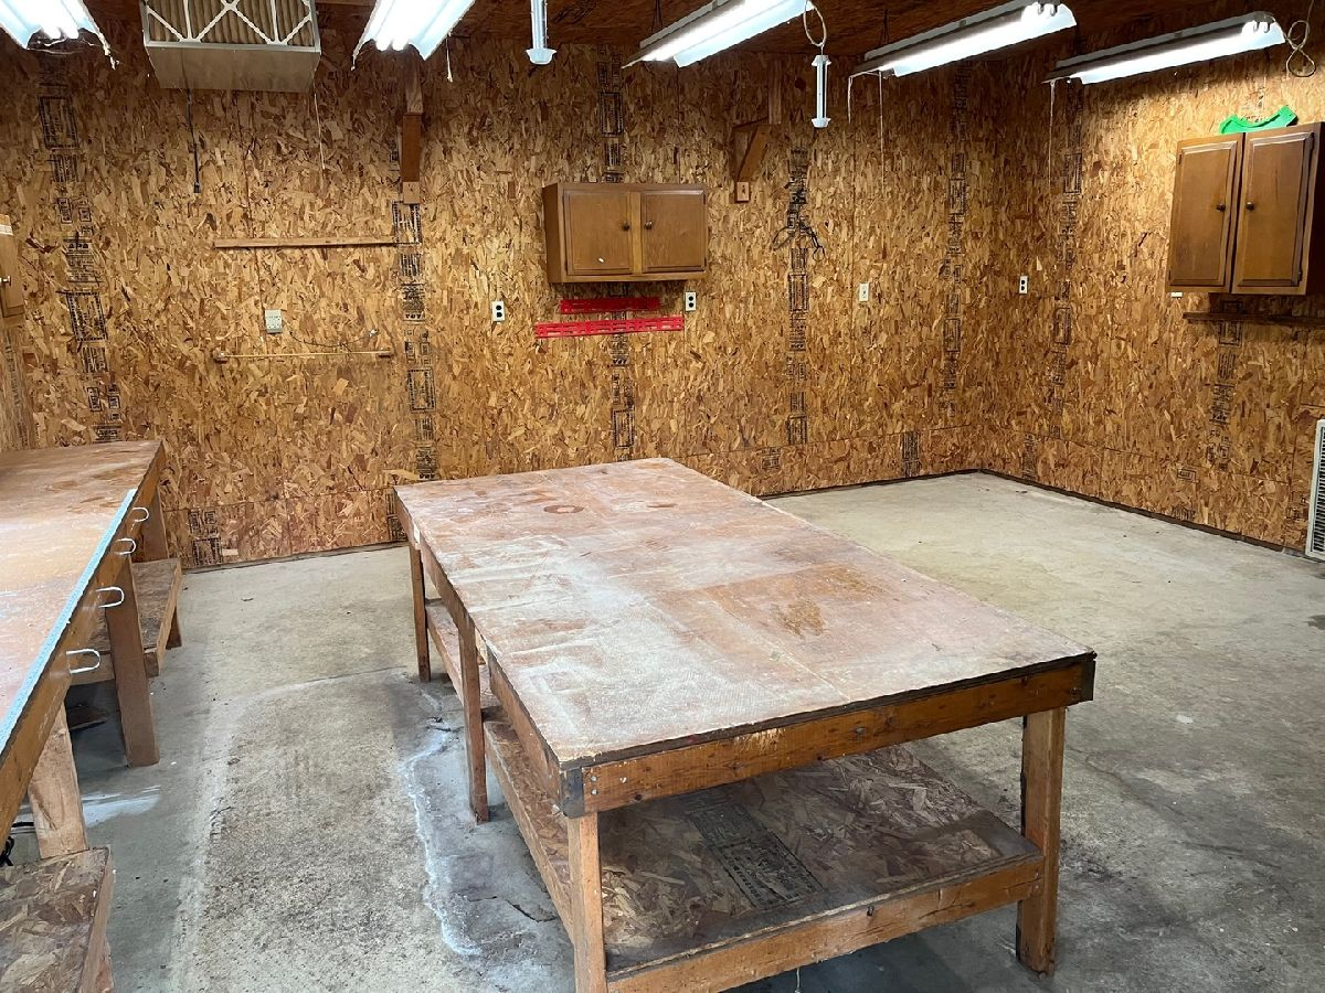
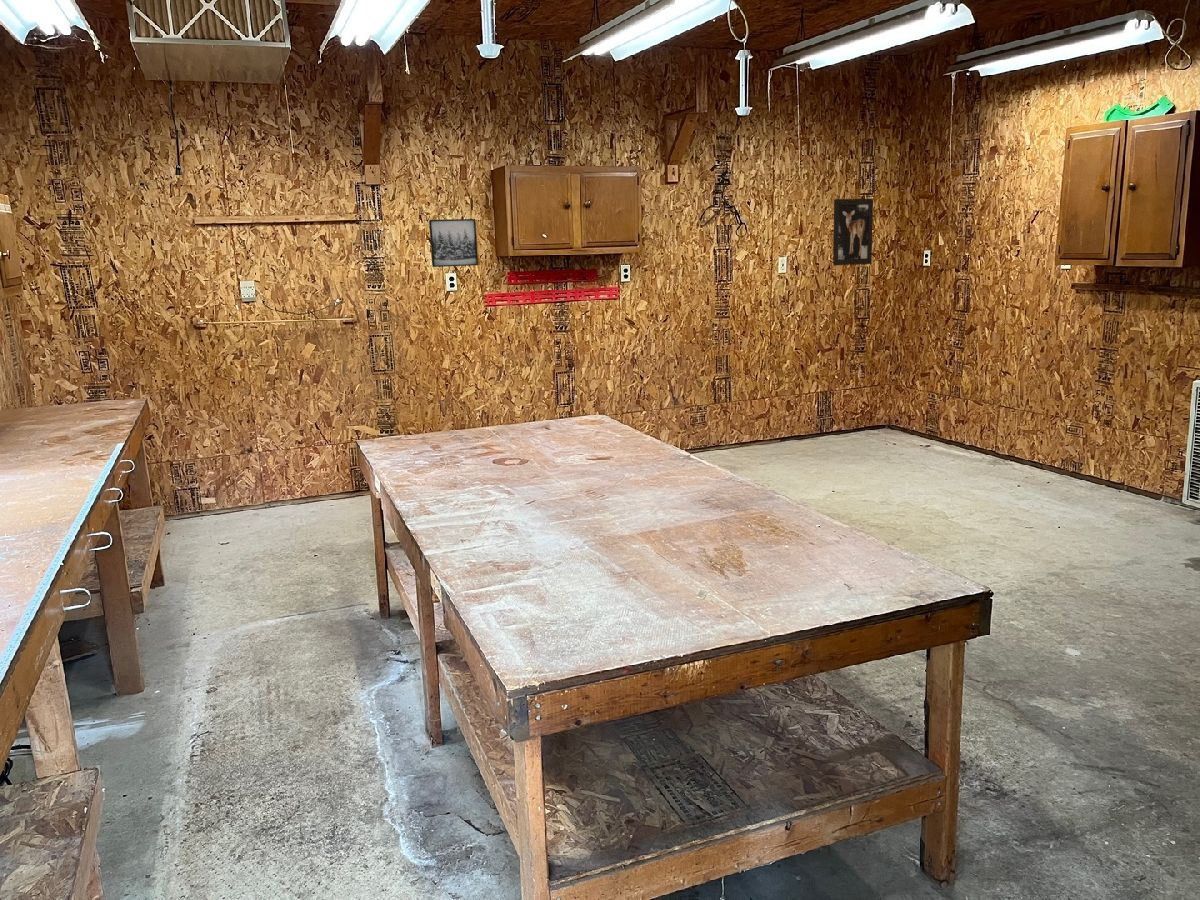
+ wall art [428,218,479,268]
+ wall art [832,198,874,266]
